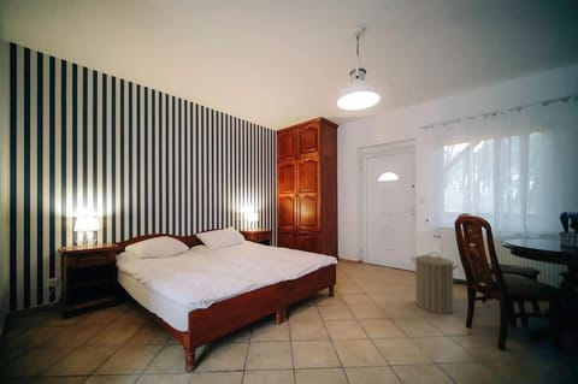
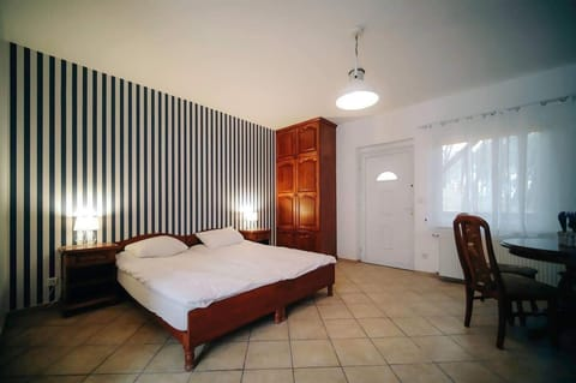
- laundry hamper [411,252,459,315]
